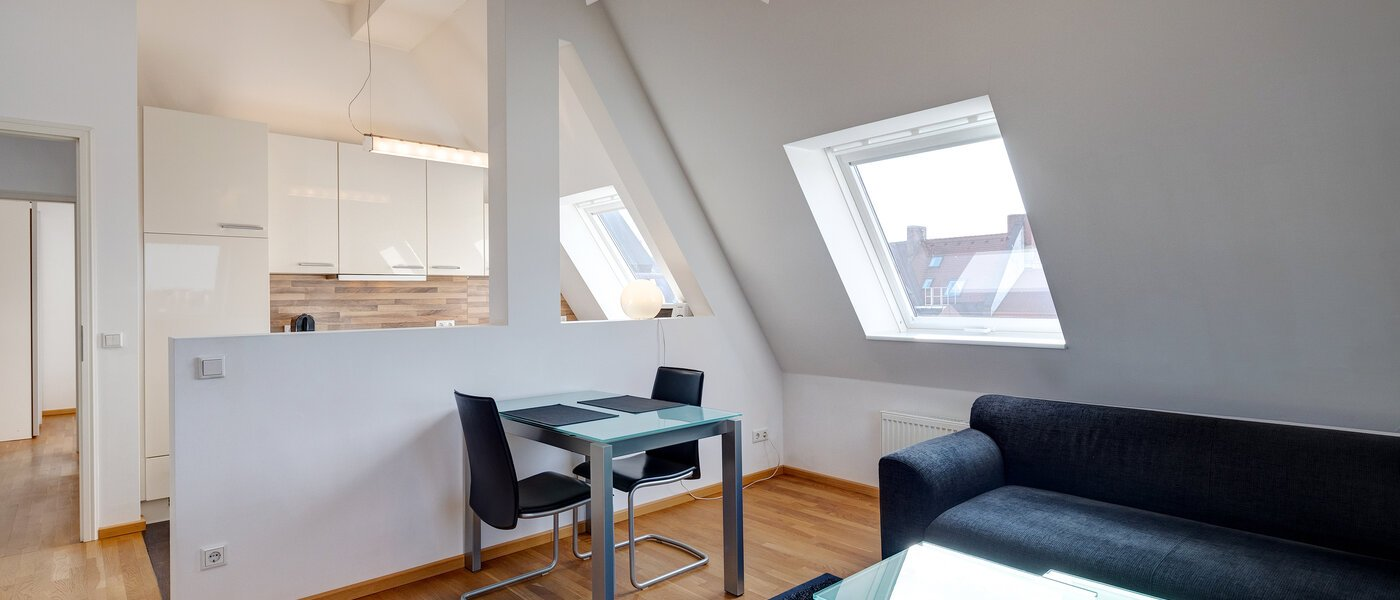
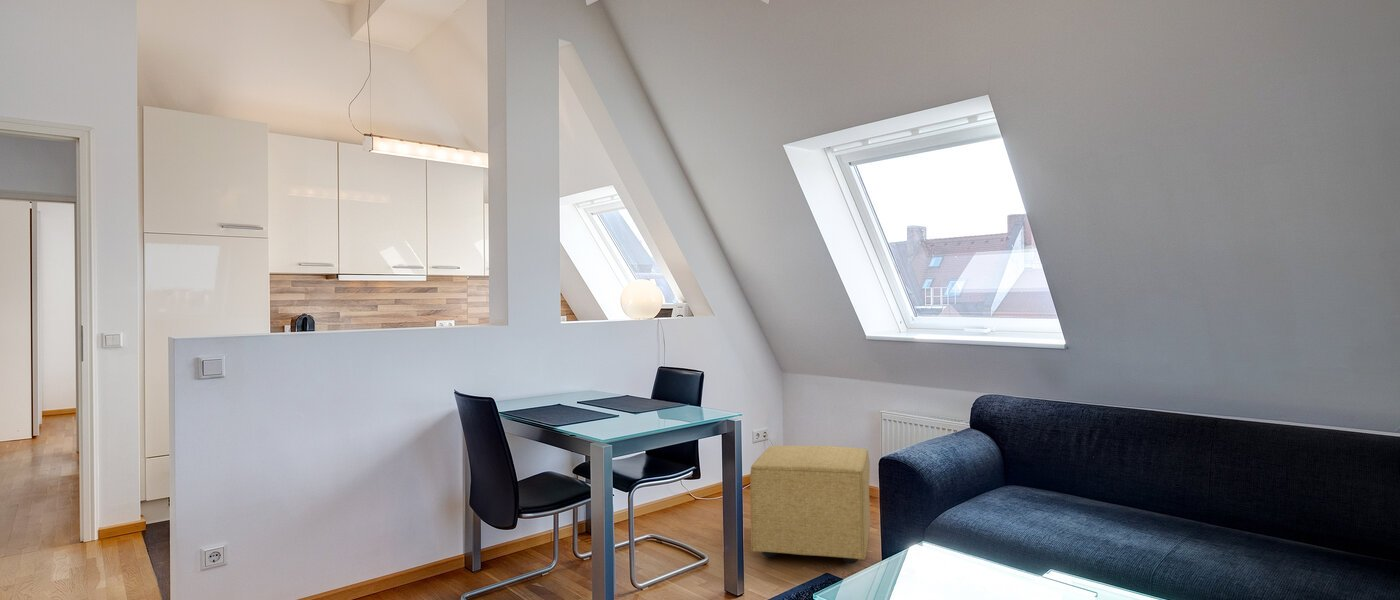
+ ottoman [749,445,871,565]
